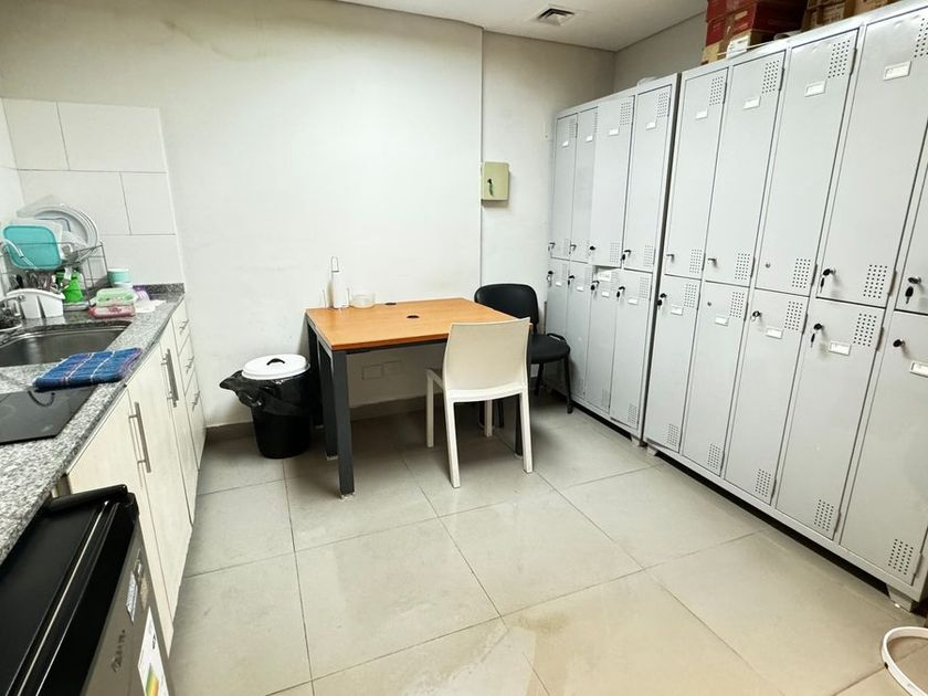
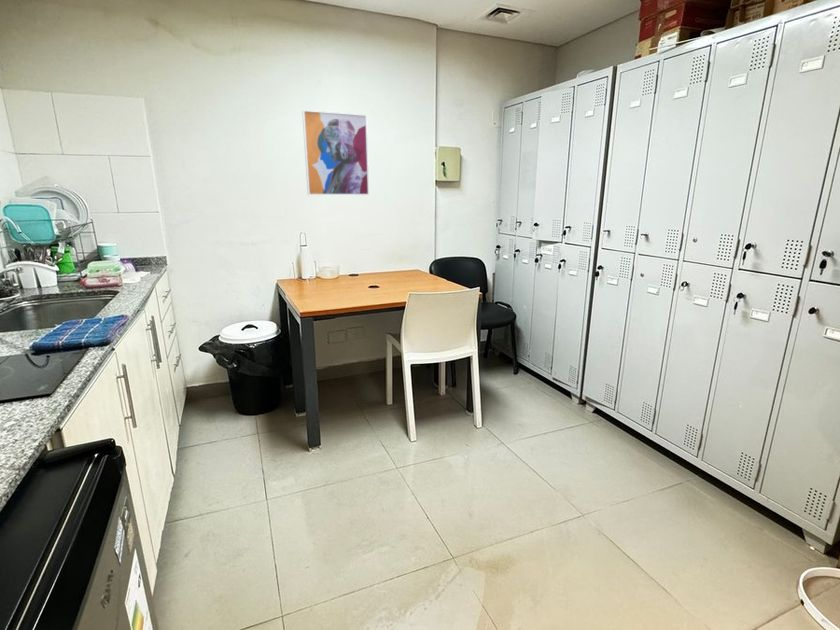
+ wall art [301,109,370,196]
